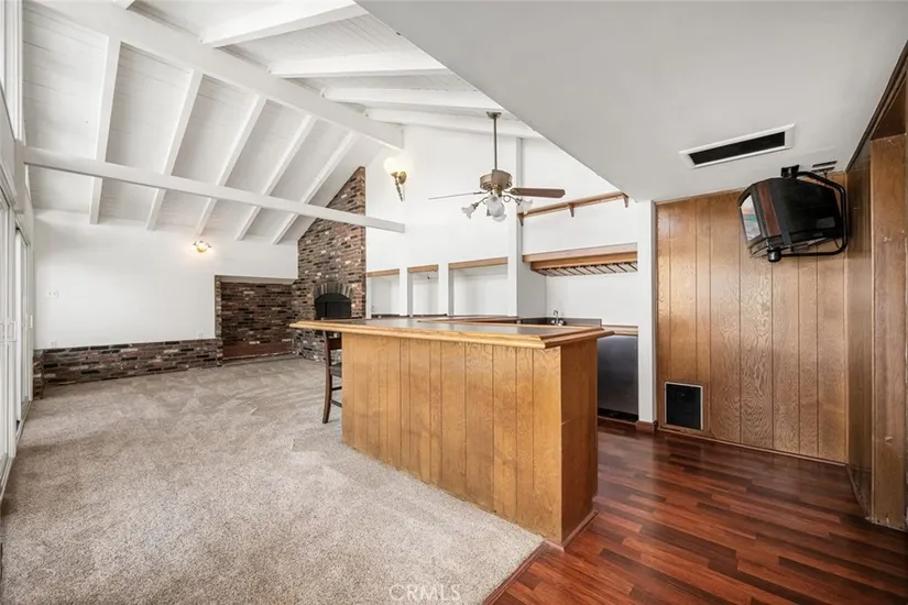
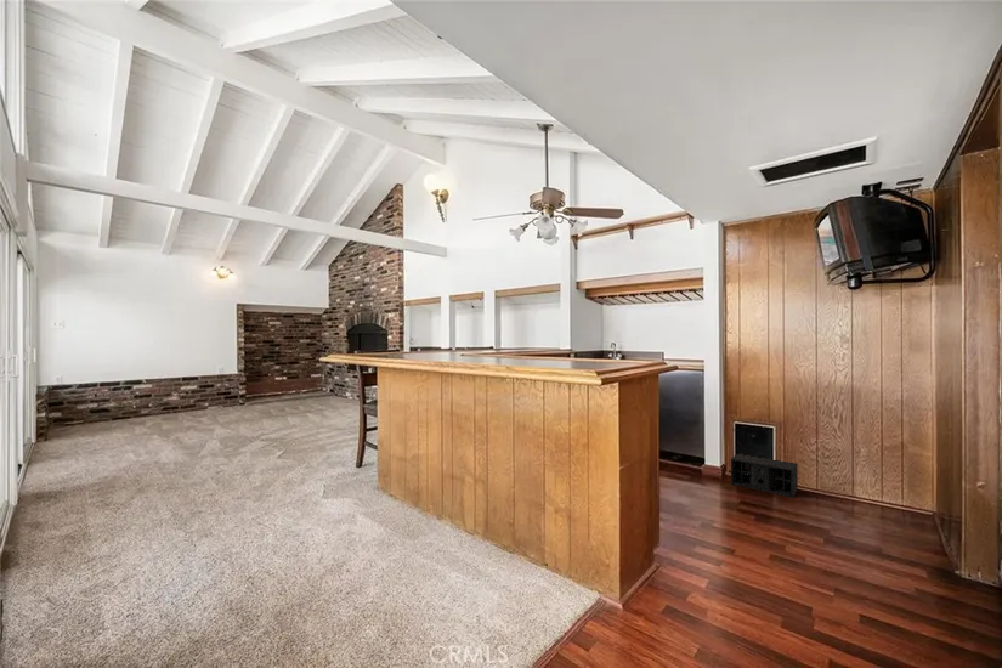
+ speaker [730,453,799,499]
